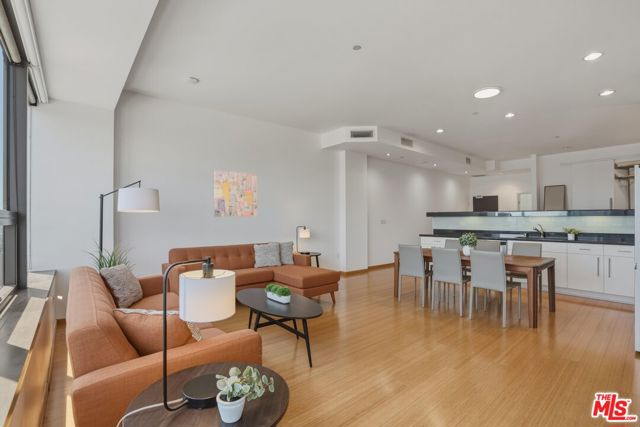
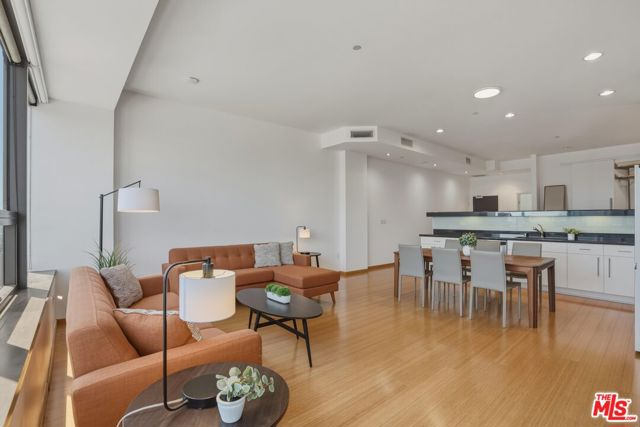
- wall art [214,169,258,217]
